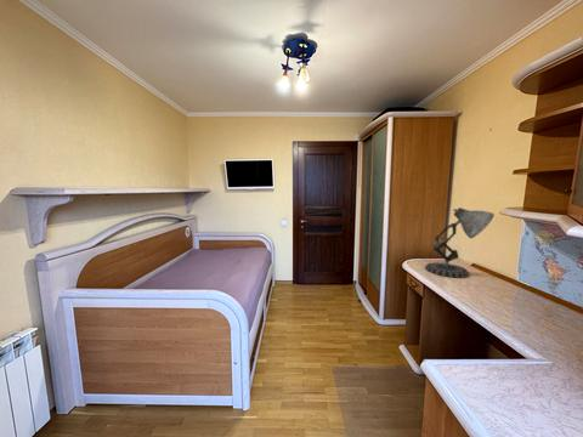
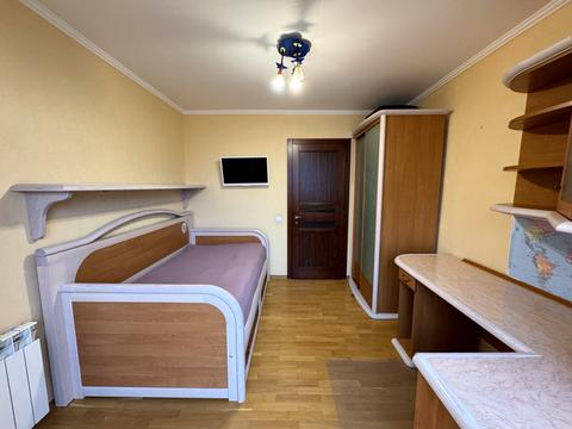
- desk lamp [424,206,496,278]
